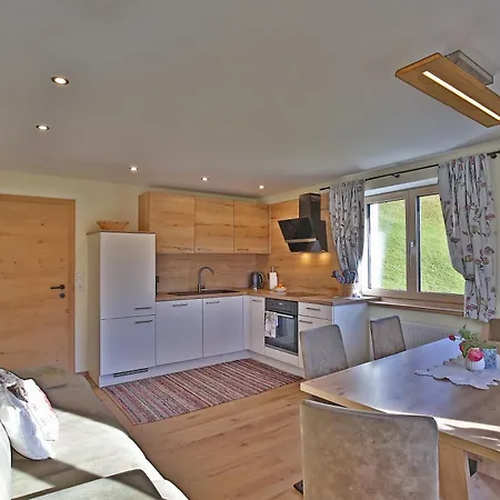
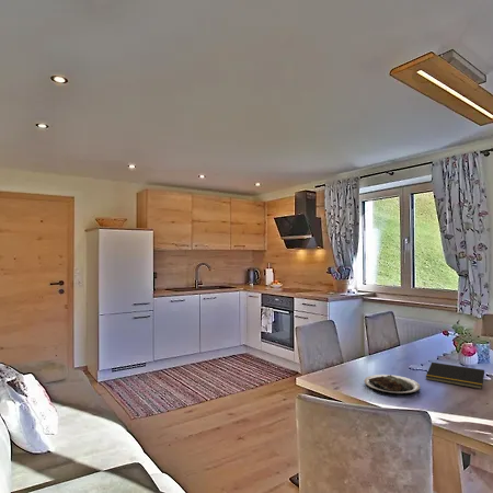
+ plate [364,374,422,397]
+ notepad [425,362,485,390]
